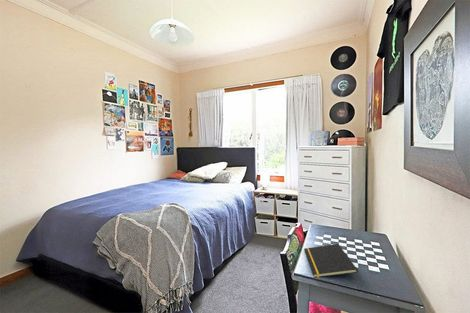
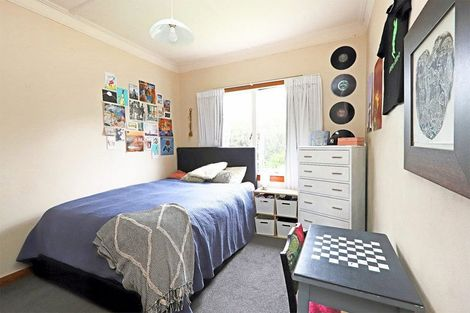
- notepad [303,243,359,279]
